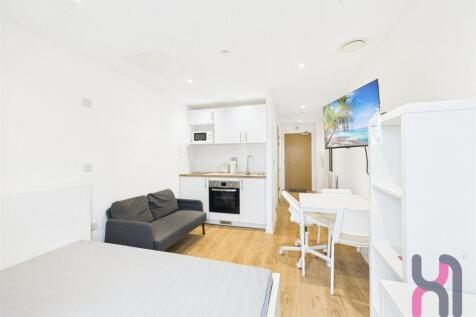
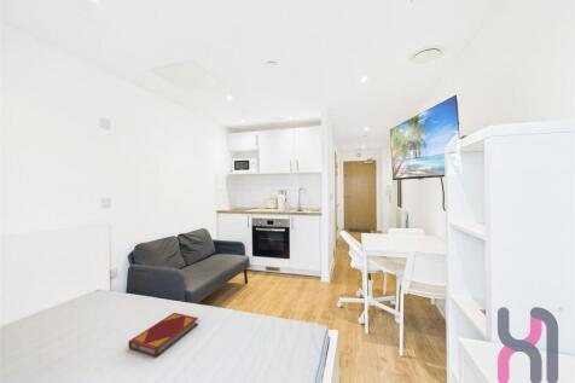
+ hardback book [127,312,199,359]
